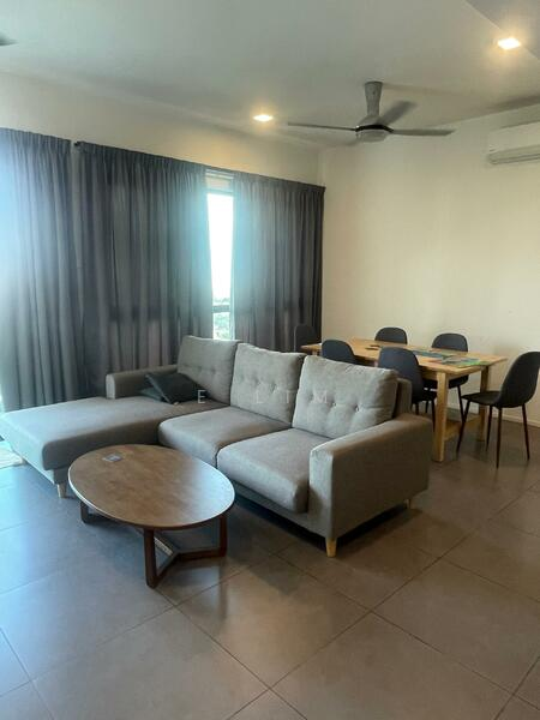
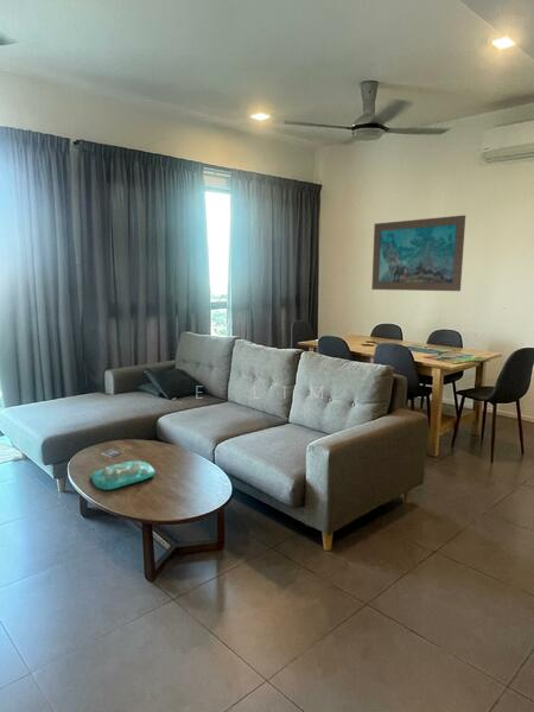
+ decorative tray [90,460,157,491]
+ wall art [370,214,466,292]
